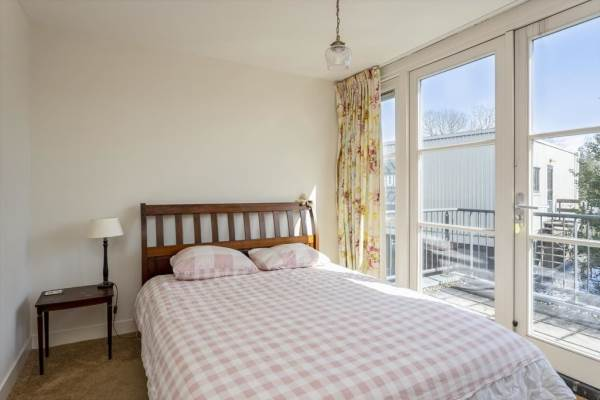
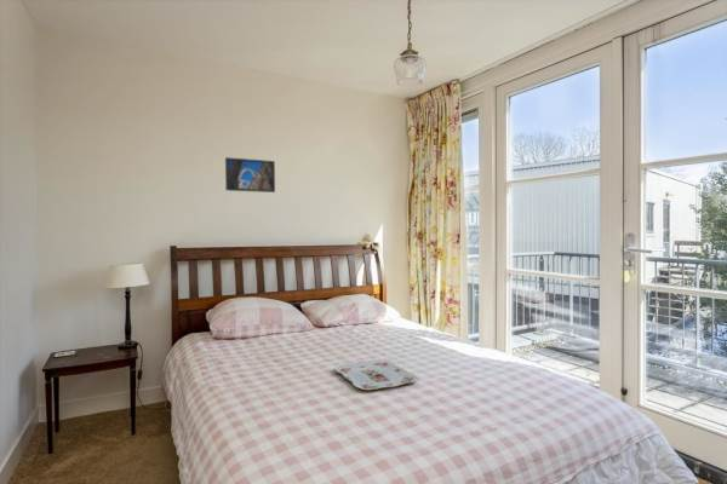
+ serving tray [333,359,419,391]
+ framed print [224,156,276,194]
